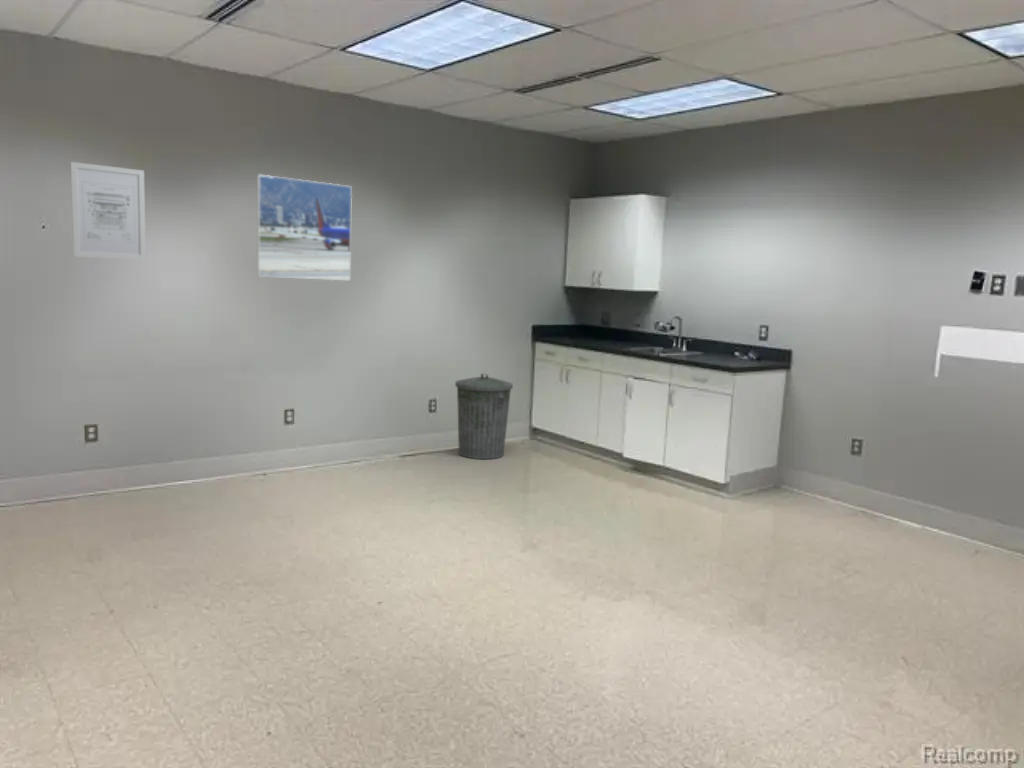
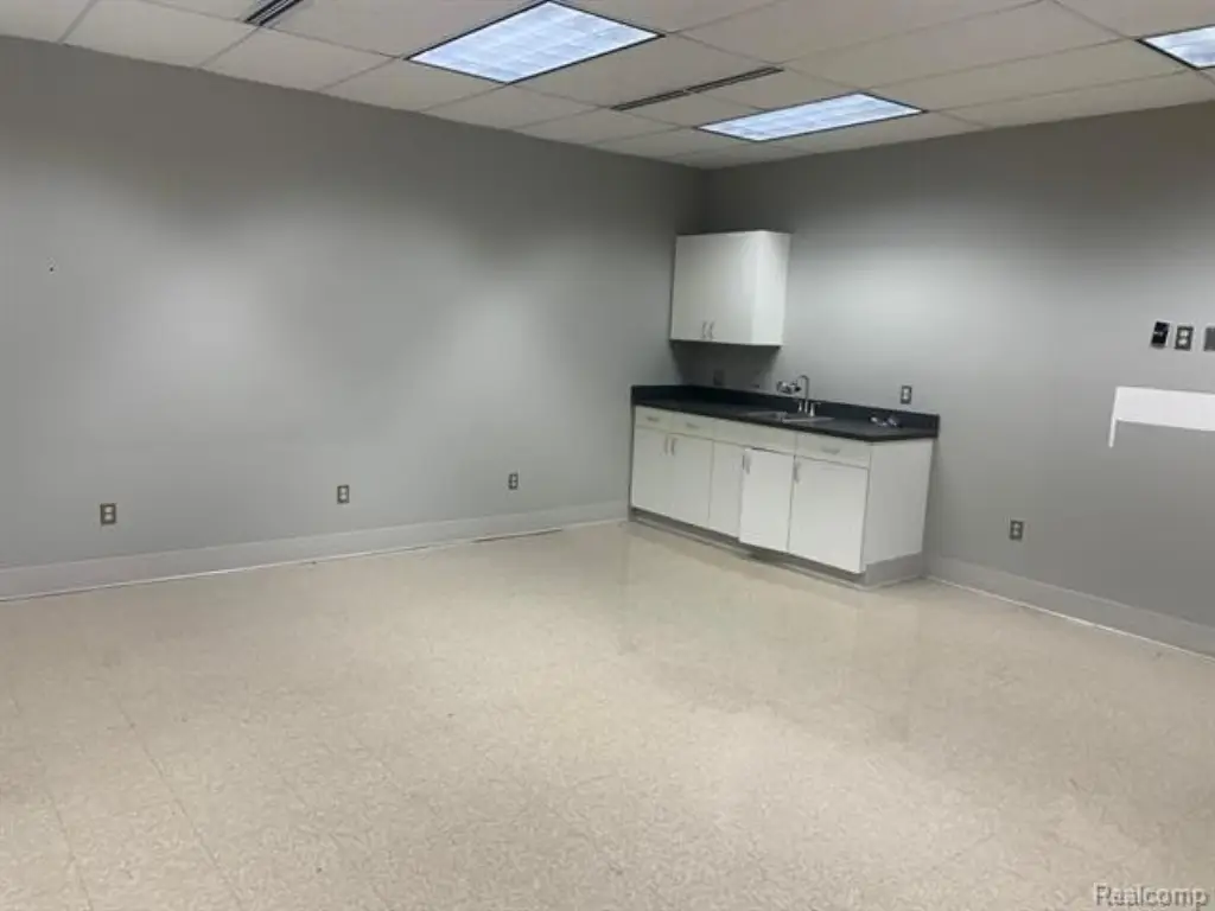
- wall art [70,161,147,261]
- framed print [256,173,353,281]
- trash can [454,373,514,460]
